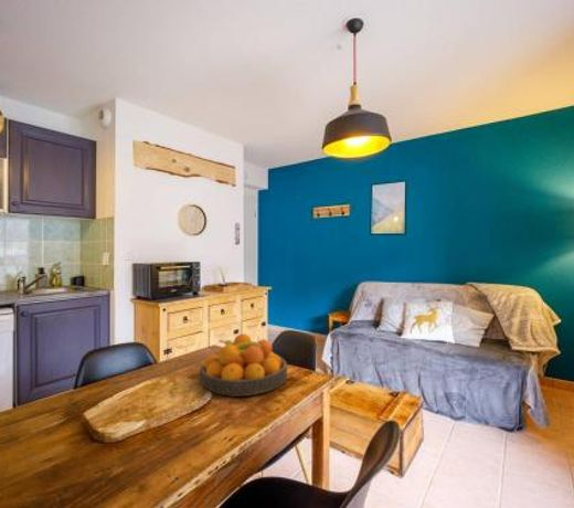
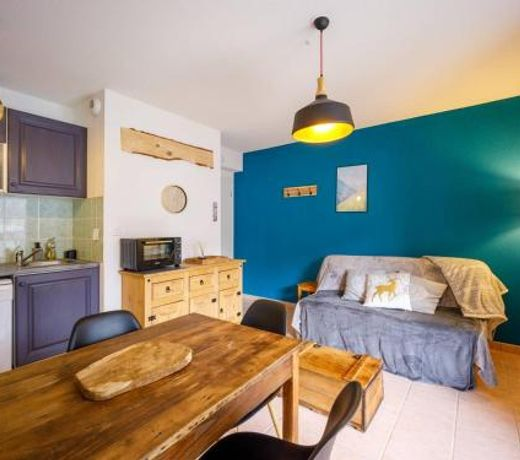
- fruit bowl [200,332,288,398]
